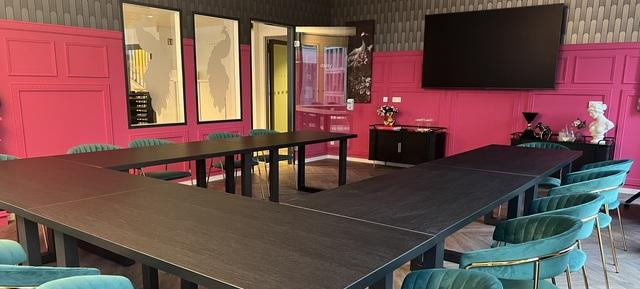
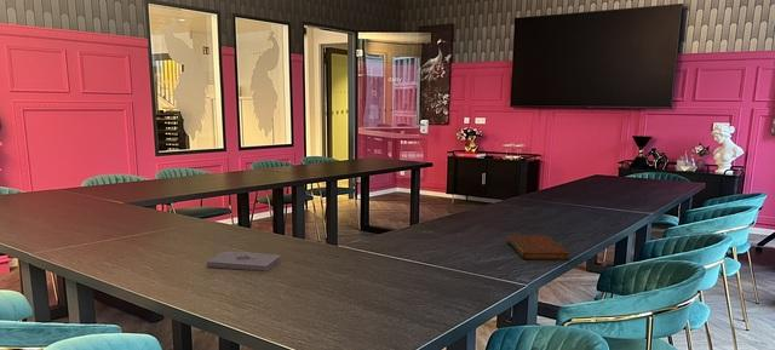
+ notepad [206,251,281,272]
+ notebook [505,234,570,262]
